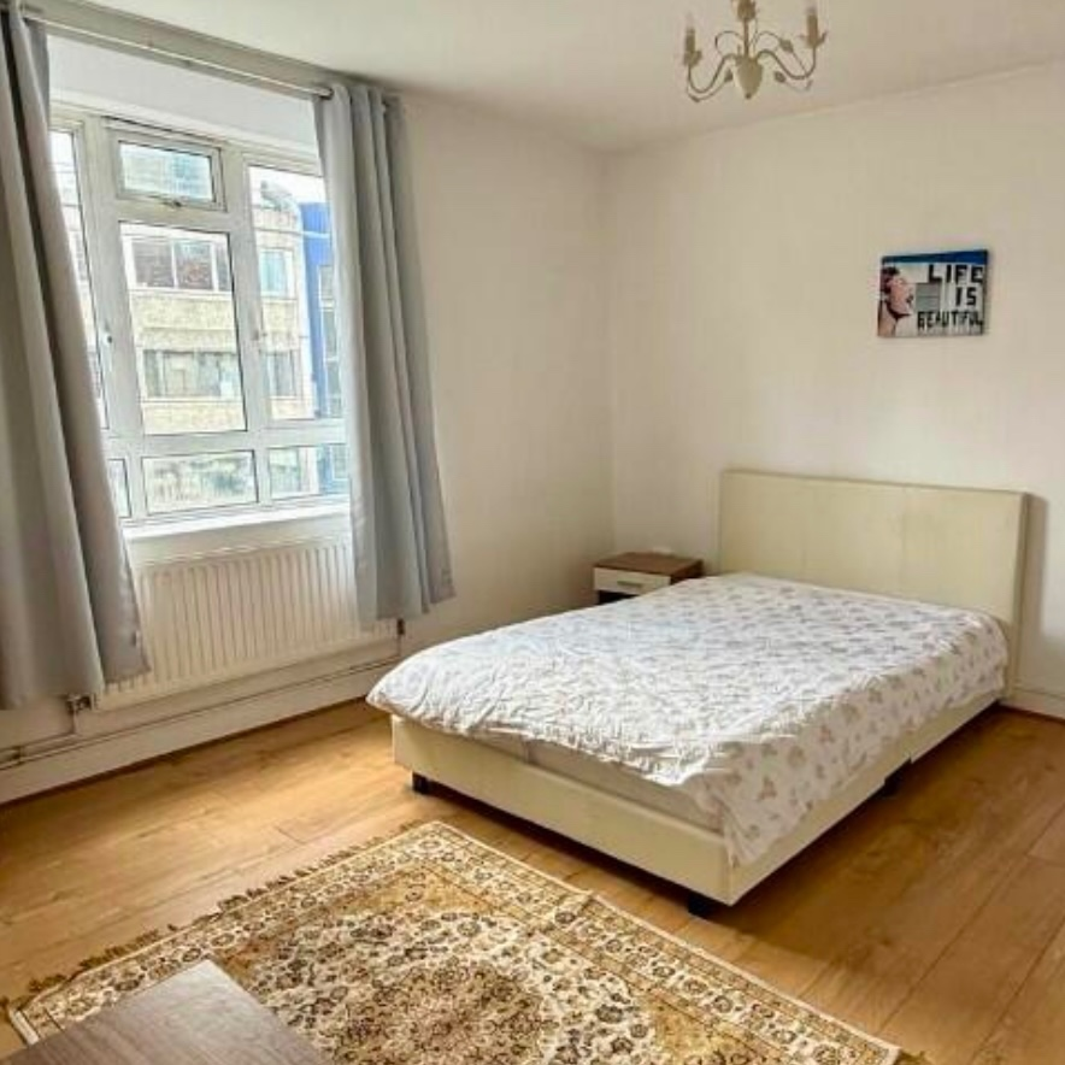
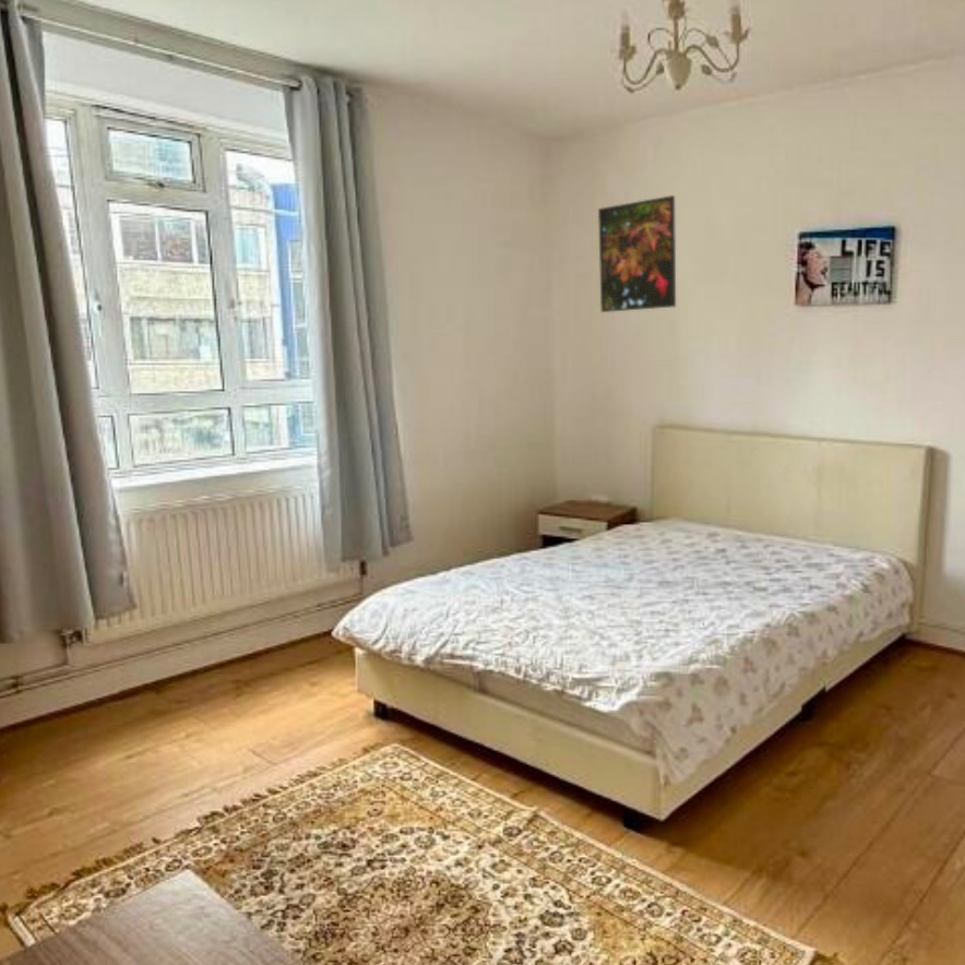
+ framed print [597,194,677,313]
